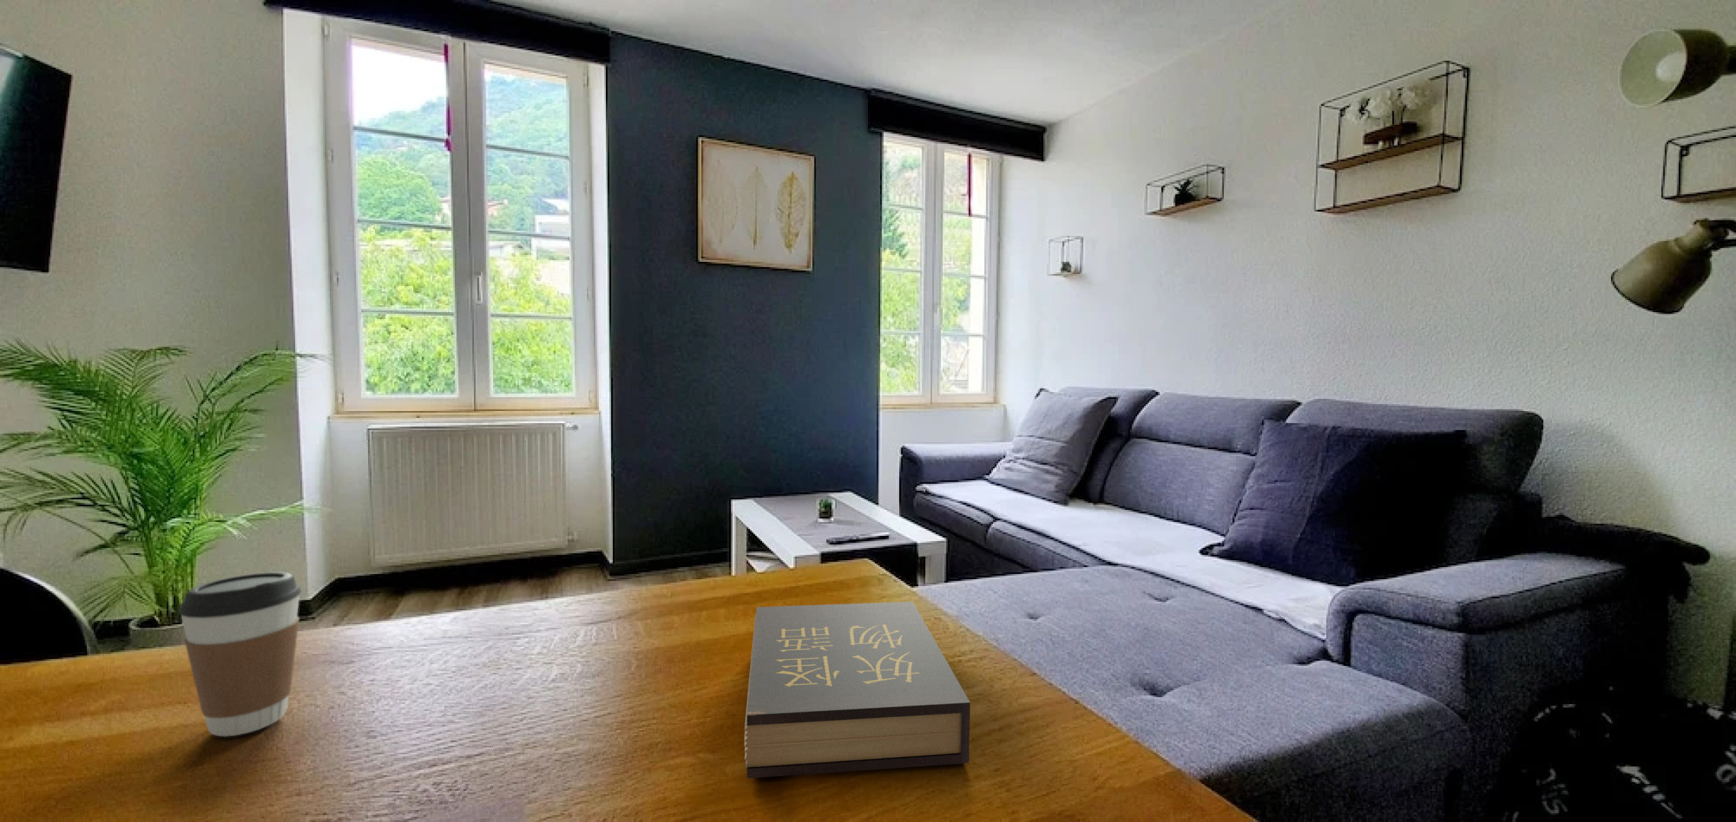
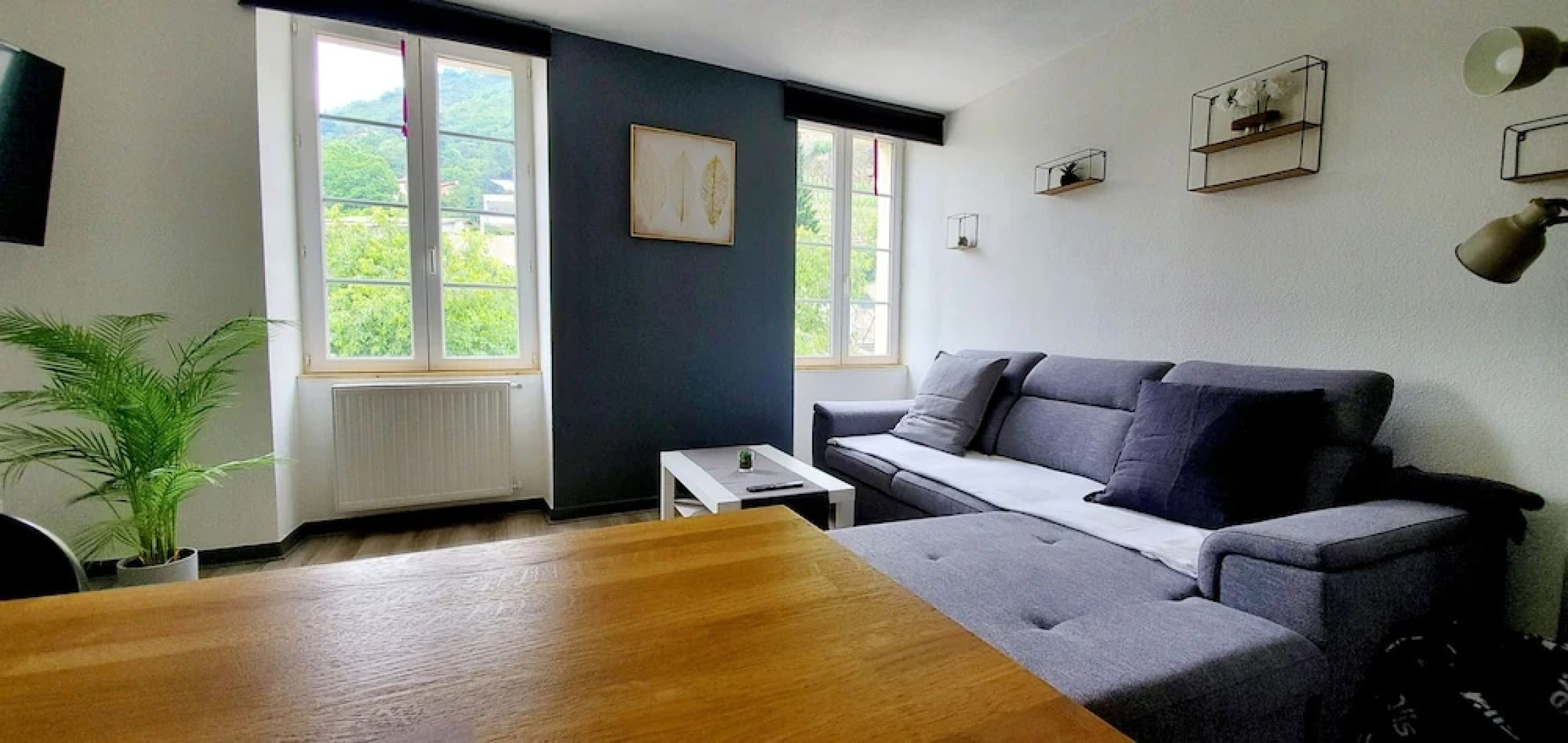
- coffee cup [177,572,302,738]
- hardback book [744,601,971,779]
